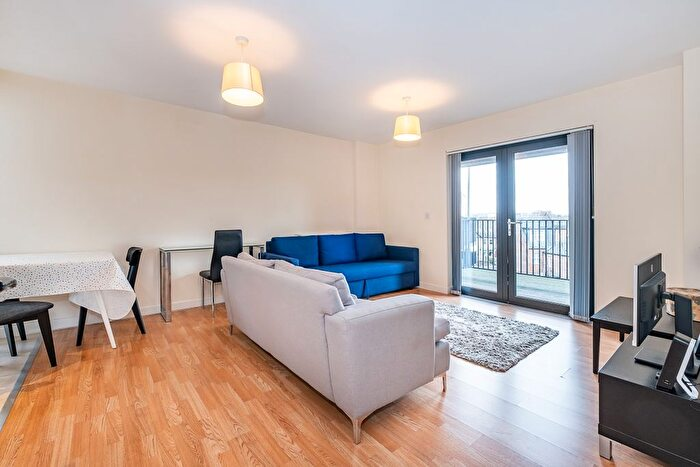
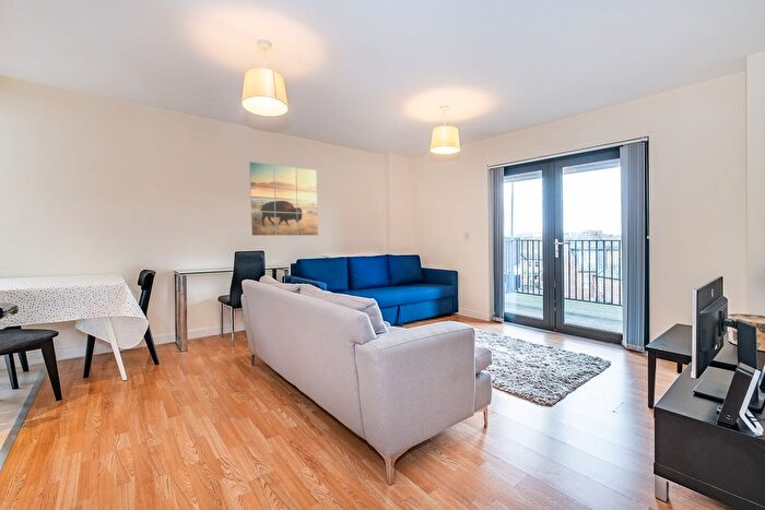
+ wall art [248,161,319,236]
